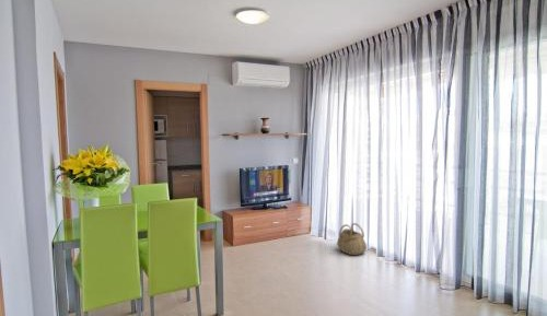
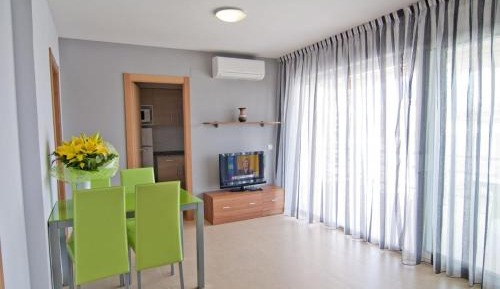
- basket [336,222,368,256]
